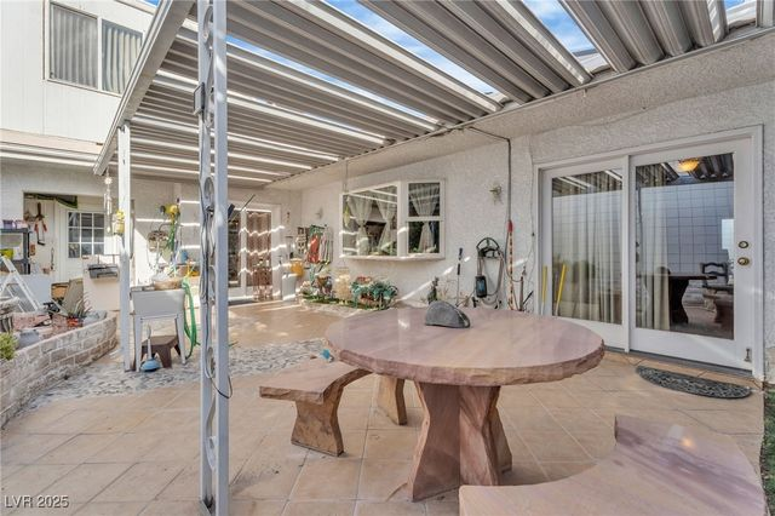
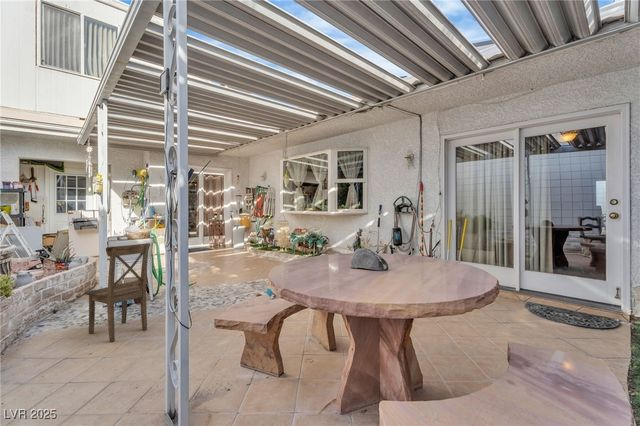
+ dining chair [84,242,151,343]
